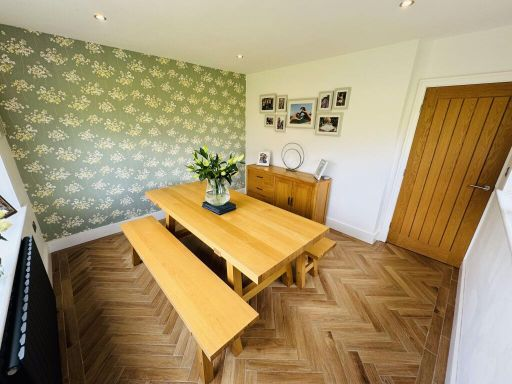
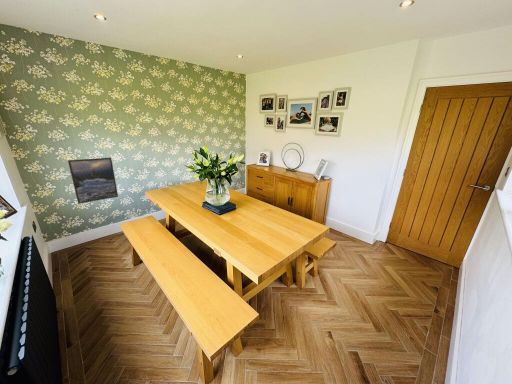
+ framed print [67,157,119,204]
